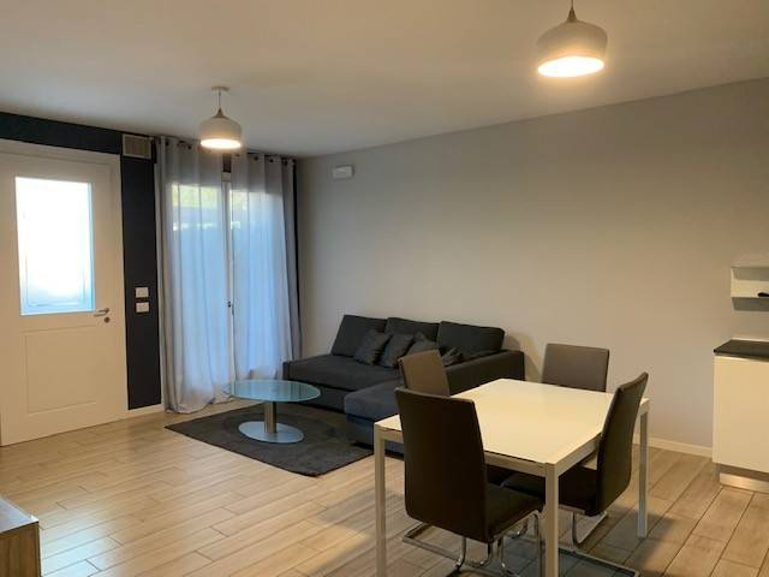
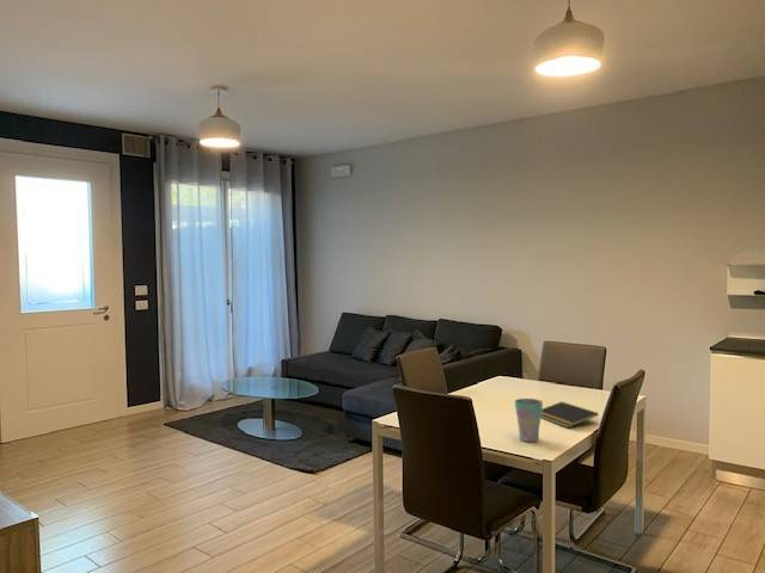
+ cup [514,398,544,443]
+ notepad [540,401,600,429]
